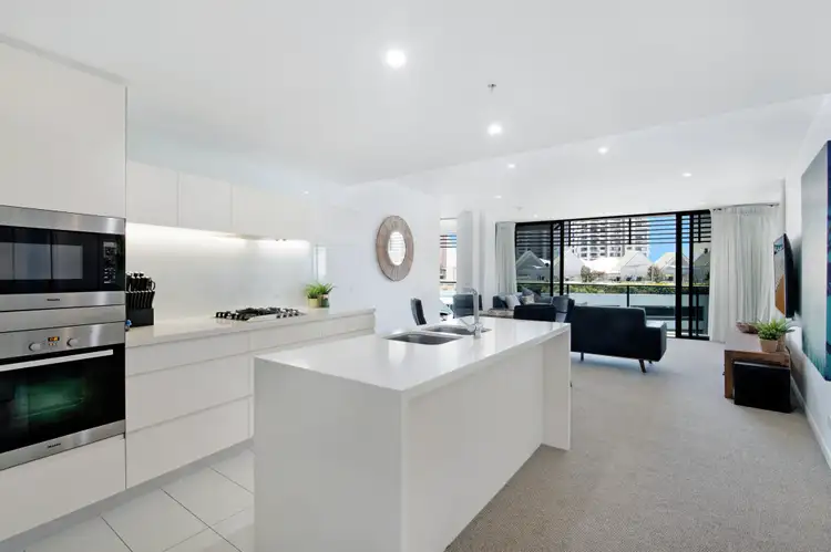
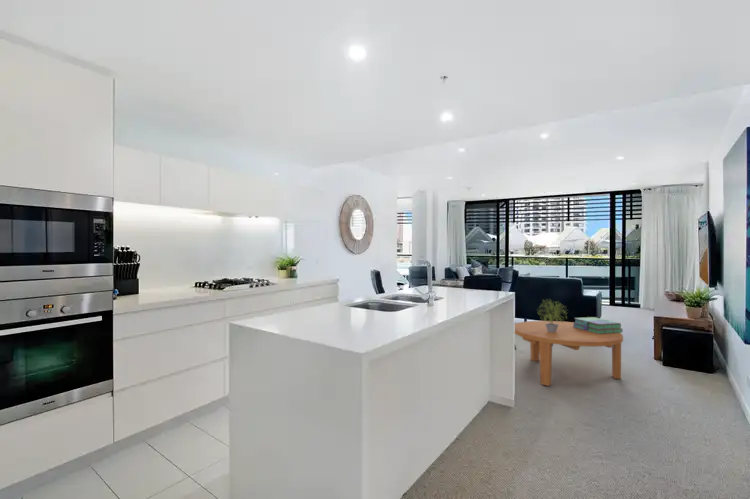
+ stack of books [573,316,624,334]
+ coffee table [514,320,624,387]
+ potted plant [537,298,568,332]
